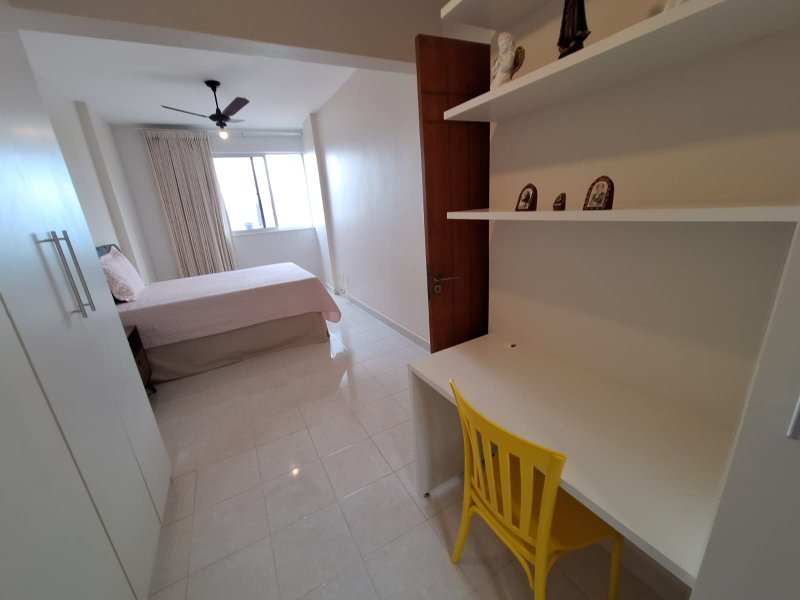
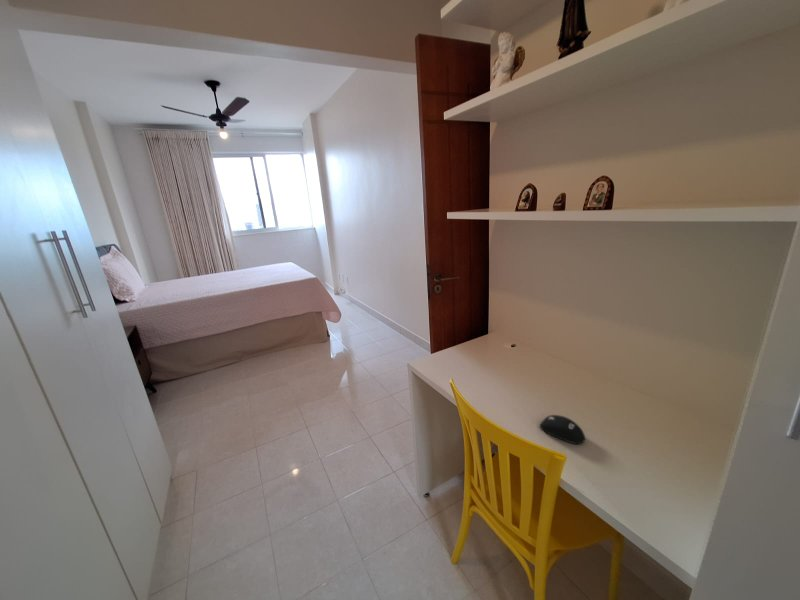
+ computer mouse [539,414,586,445]
